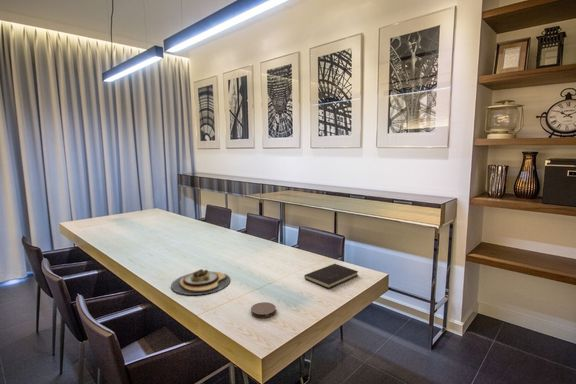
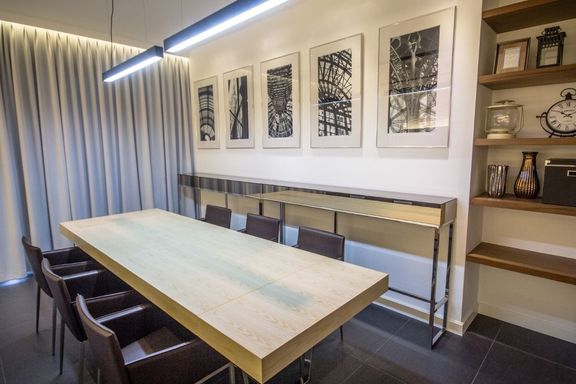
- hardcover book [303,263,359,290]
- coaster [250,301,277,319]
- plate [170,268,231,296]
